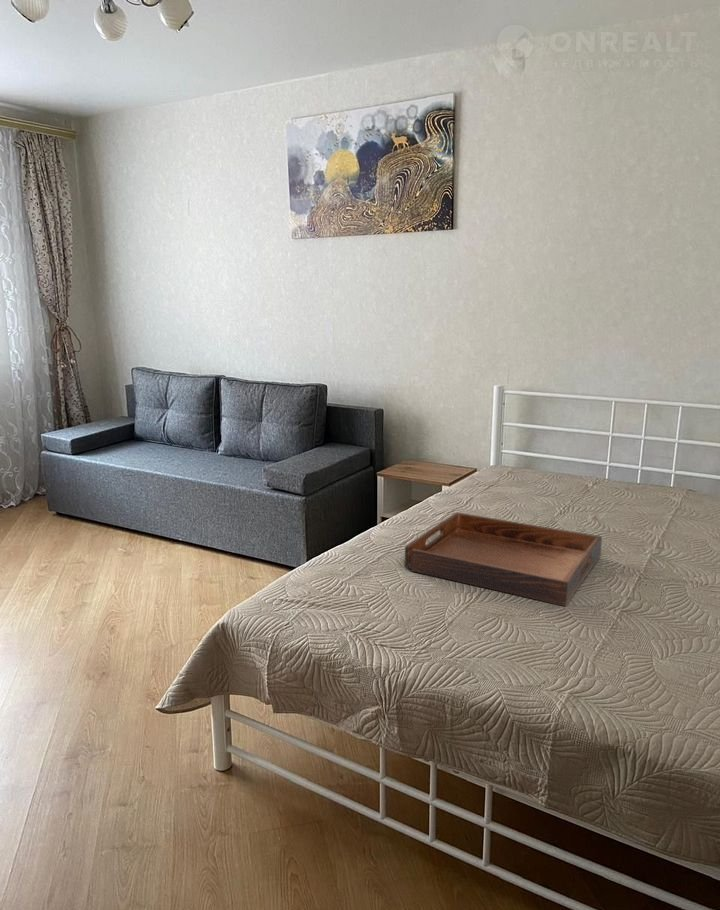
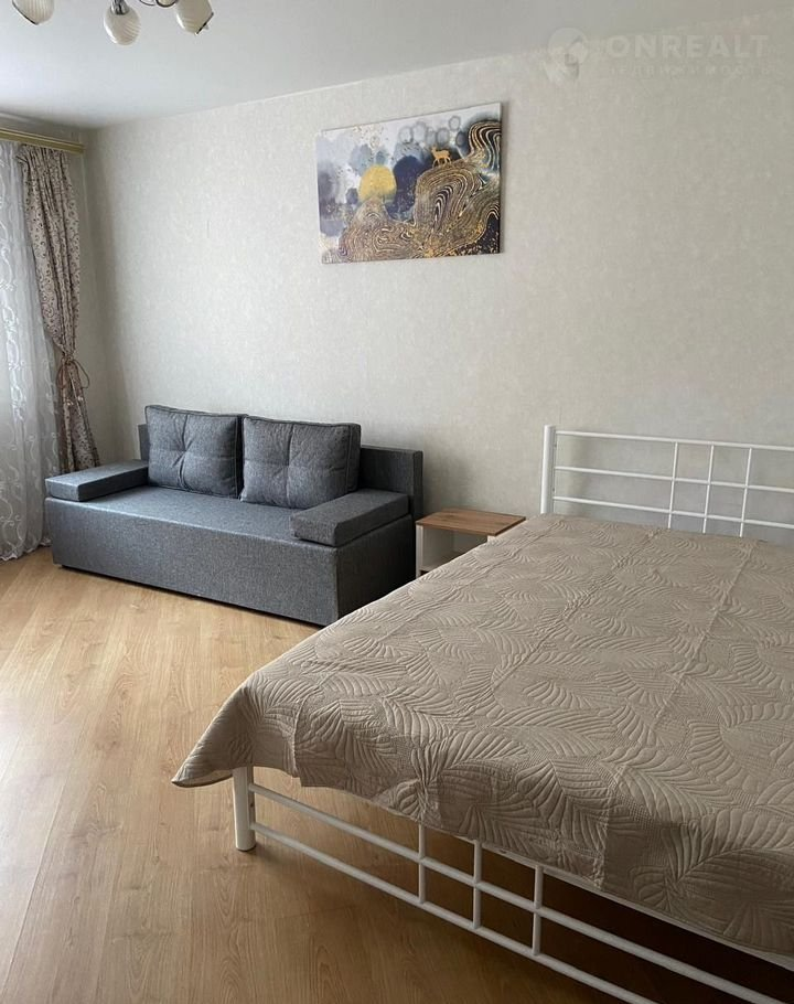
- serving tray [404,512,603,607]
